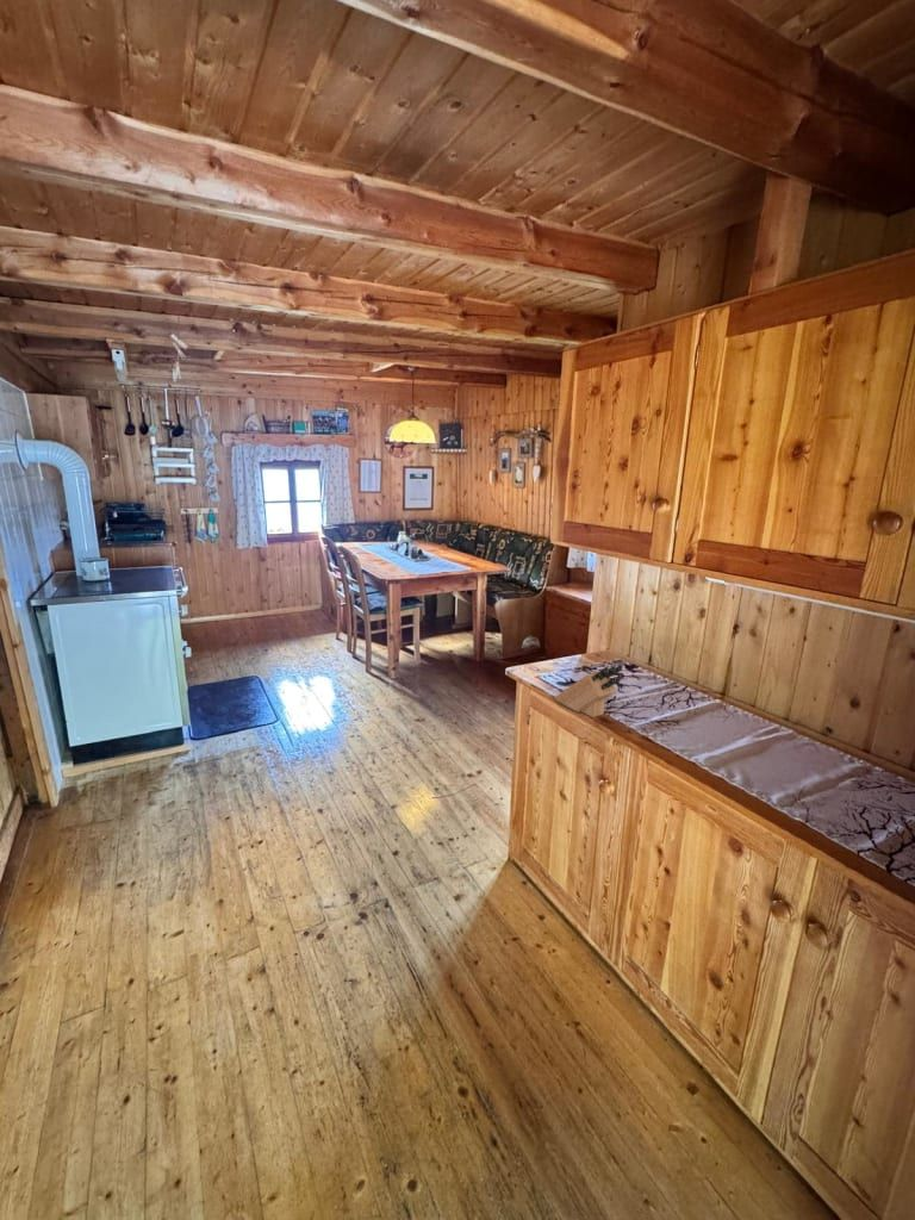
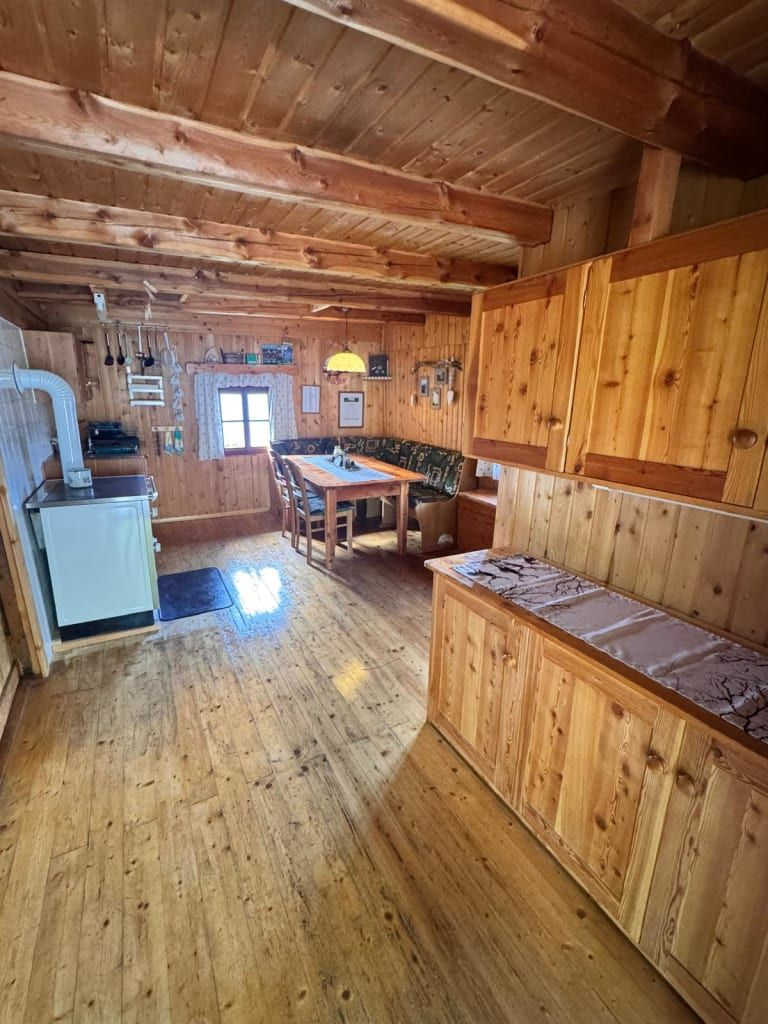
- knife block [553,662,624,718]
